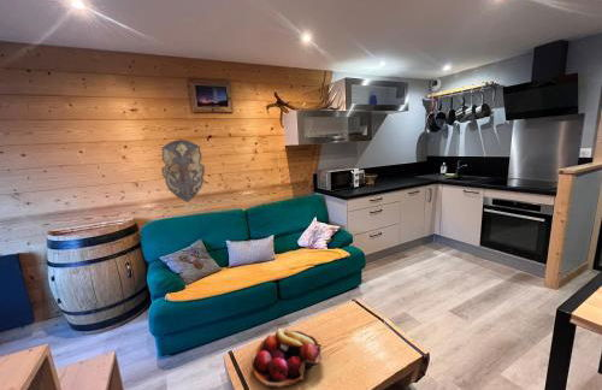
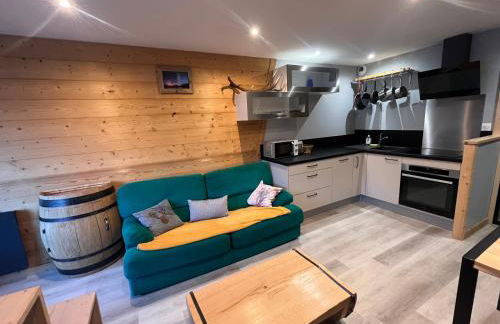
- decorative shield [160,138,206,203]
- fruit basket [250,327,323,389]
